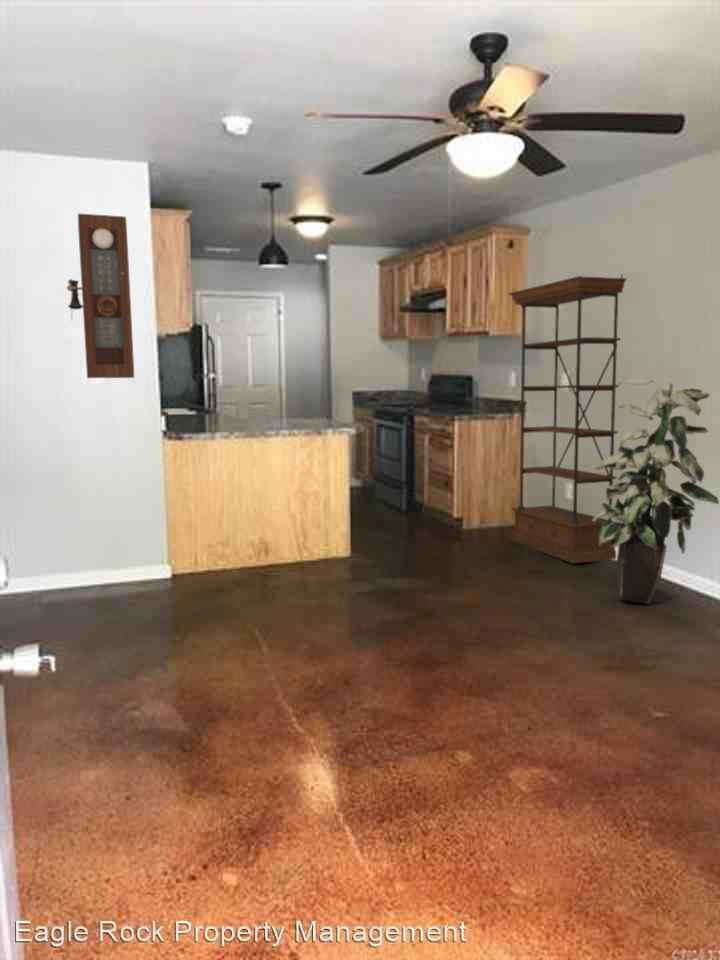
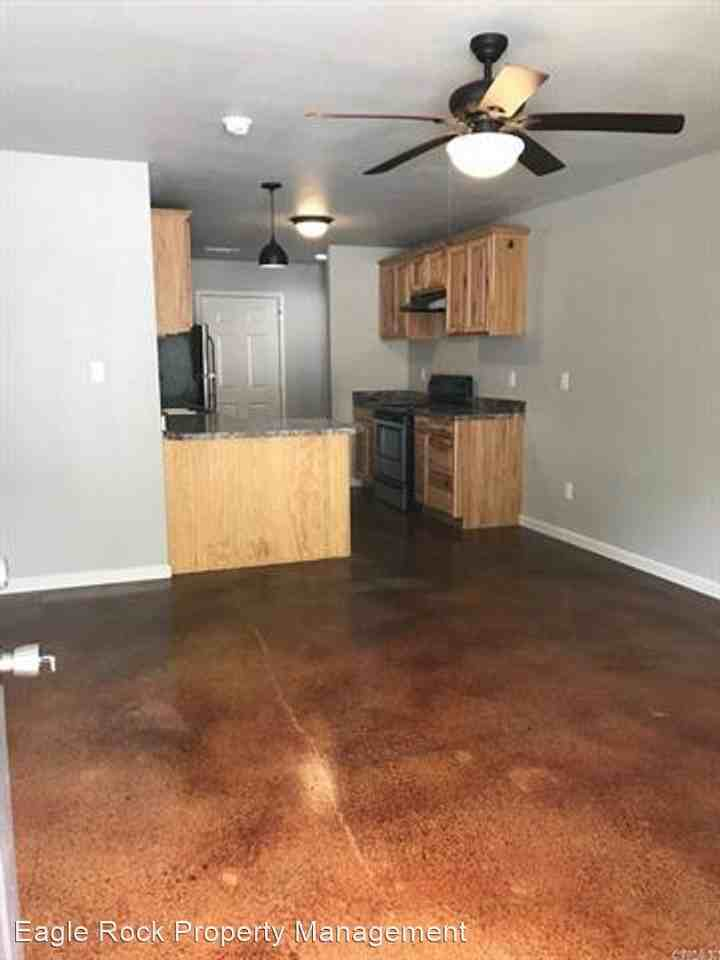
- bookshelf [507,273,628,564]
- pendulum clock [66,212,135,379]
- indoor plant [592,377,720,605]
